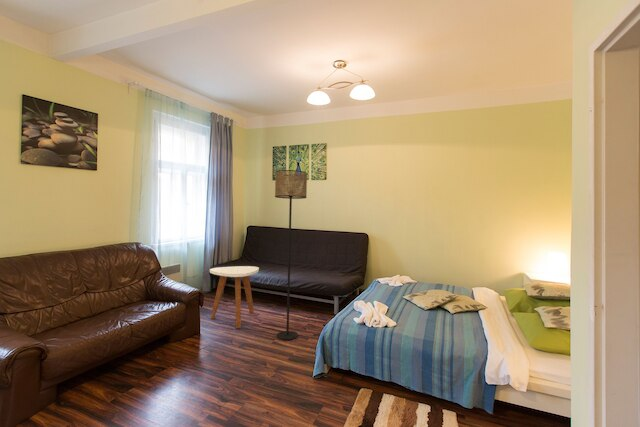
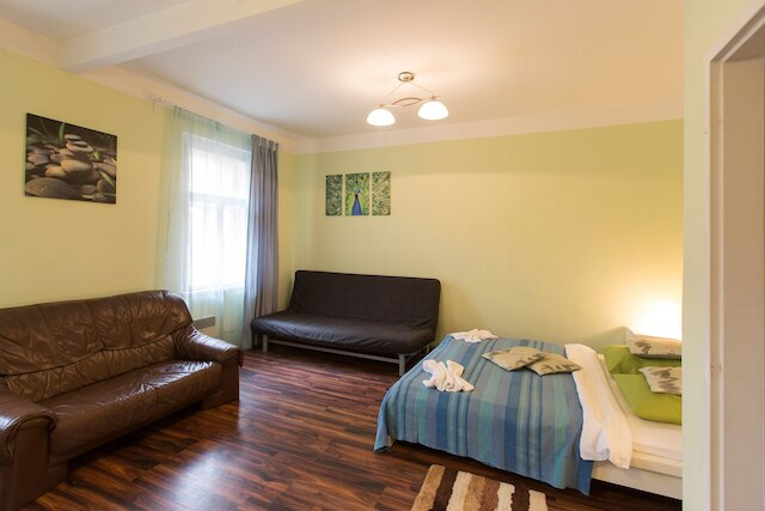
- floor lamp [274,169,308,341]
- side table [209,265,260,329]
